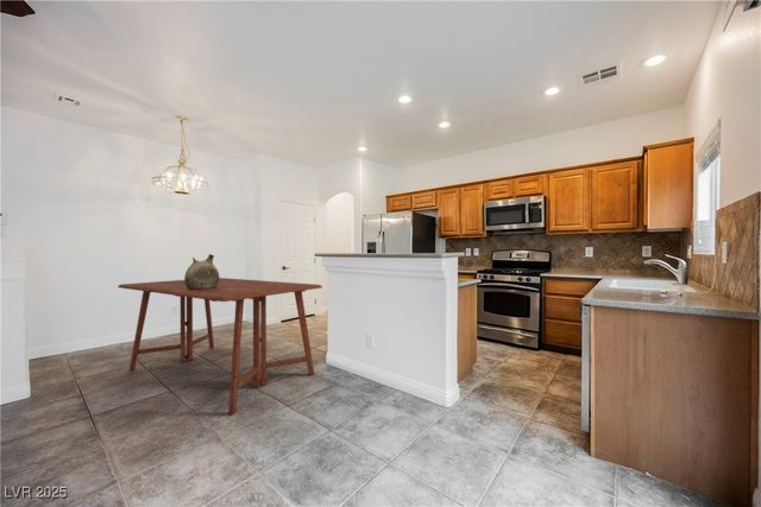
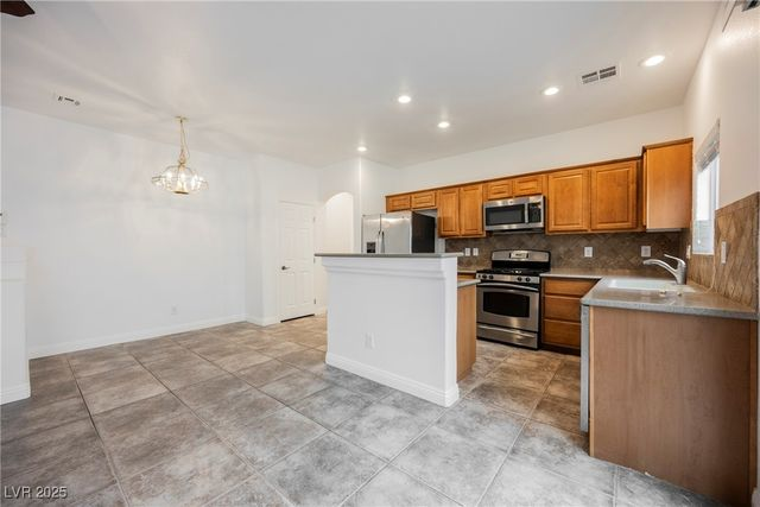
- ceramic jug [183,253,220,290]
- dining table [117,277,323,416]
